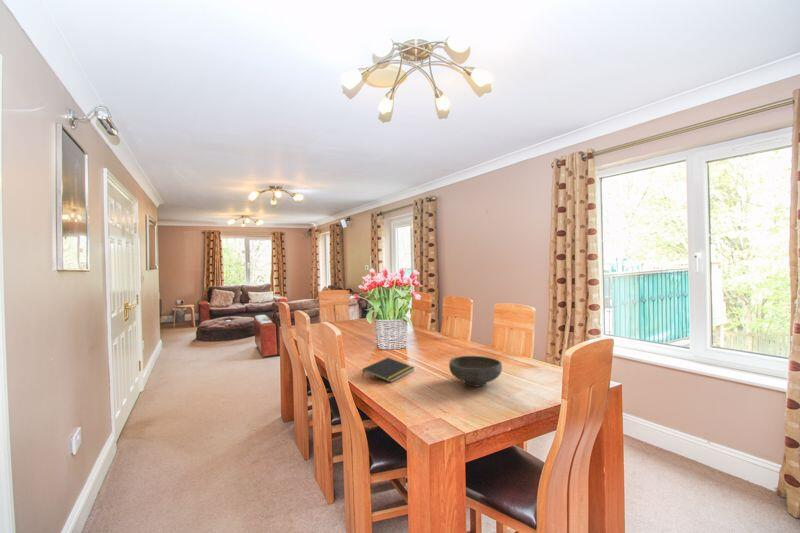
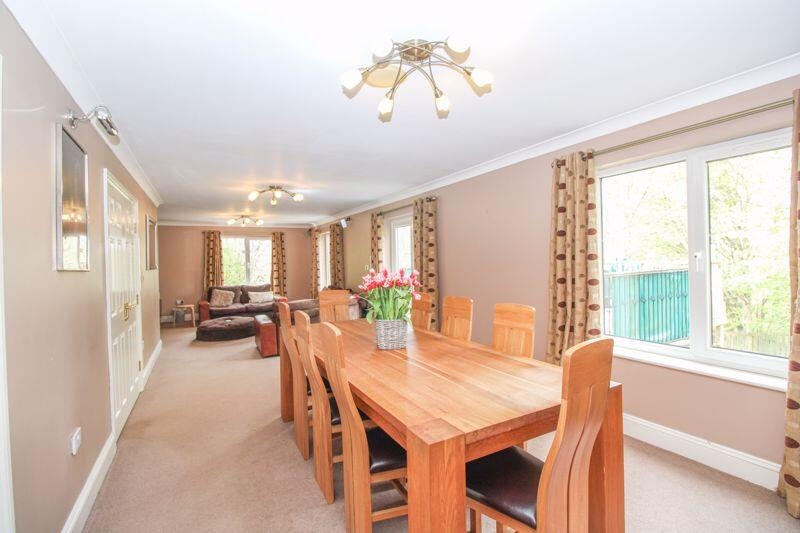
- bowl [448,355,503,387]
- notepad [361,357,416,383]
